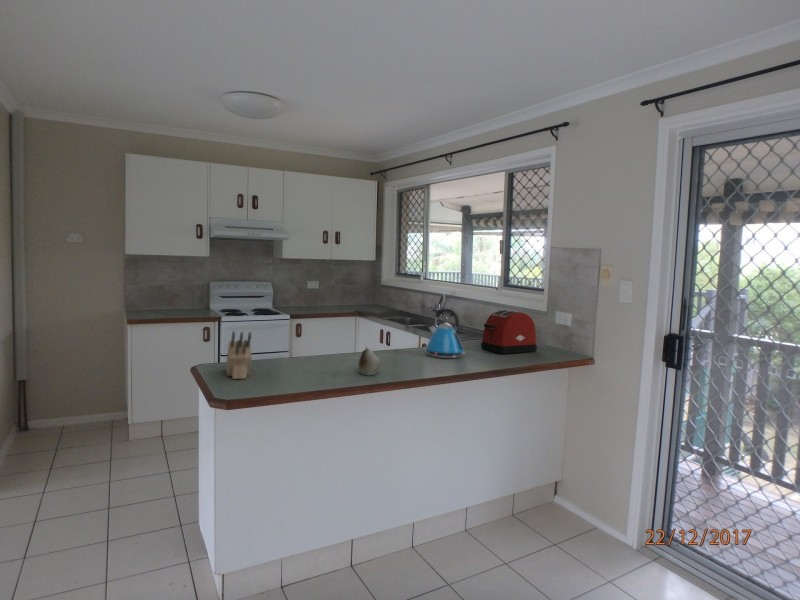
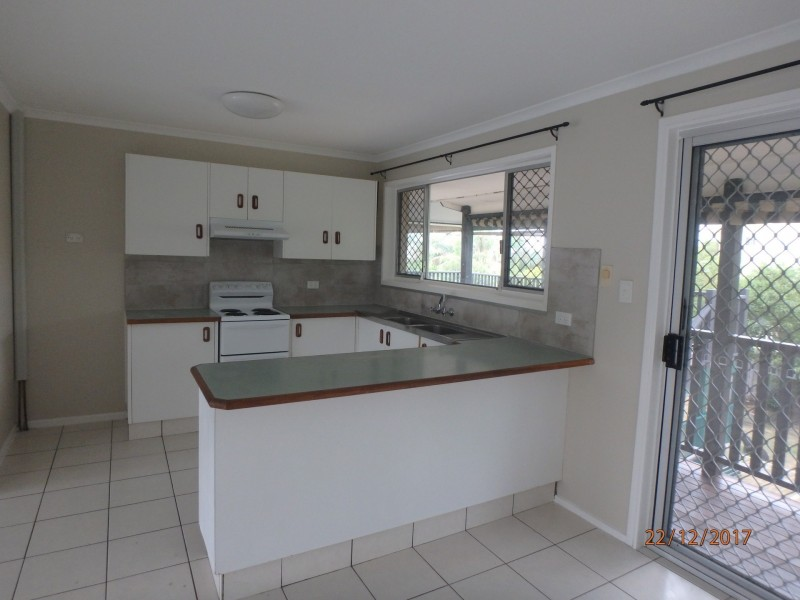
- fruit [357,346,382,377]
- toaster [480,309,538,355]
- kettle [425,307,466,359]
- knife block [225,330,253,380]
